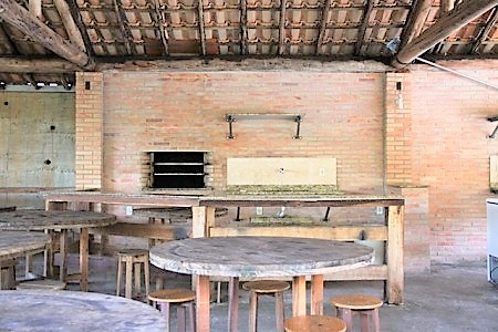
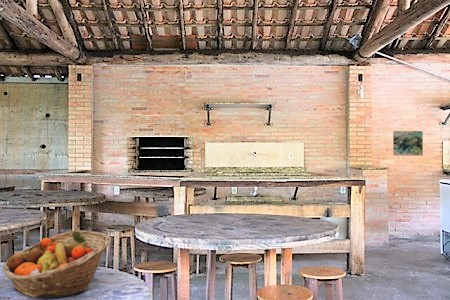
+ fruit basket [1,229,112,299]
+ wall art [392,130,424,157]
